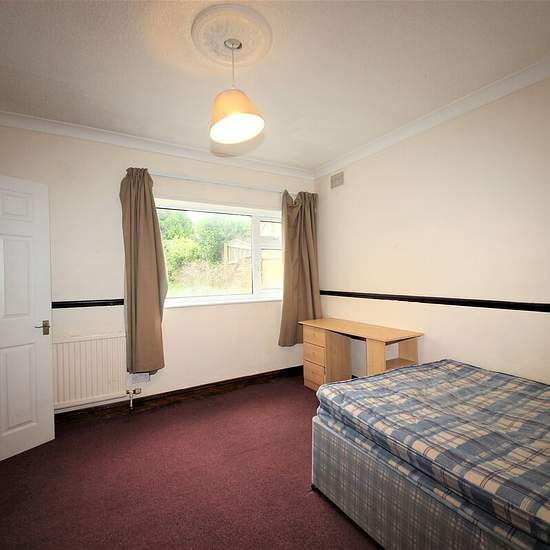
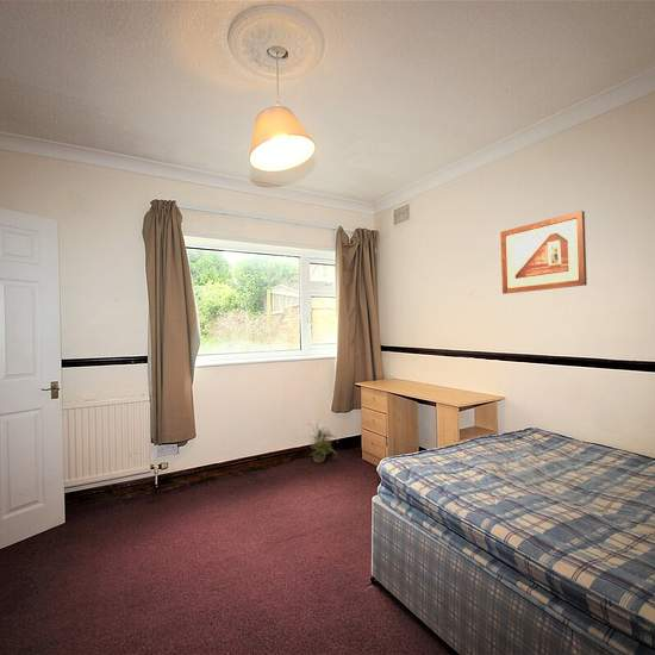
+ potted plant [305,422,339,464]
+ picture frame [499,210,588,295]
